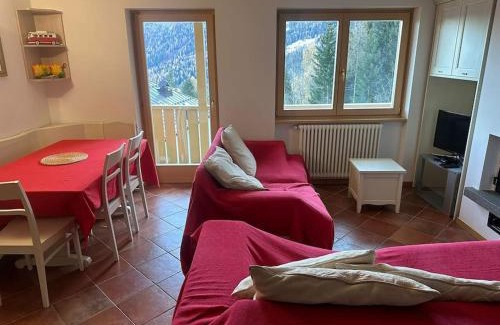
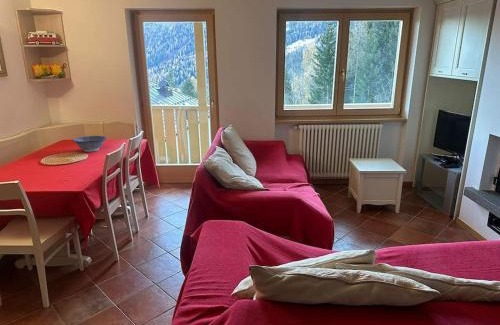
+ decorative bowl [71,135,108,153]
